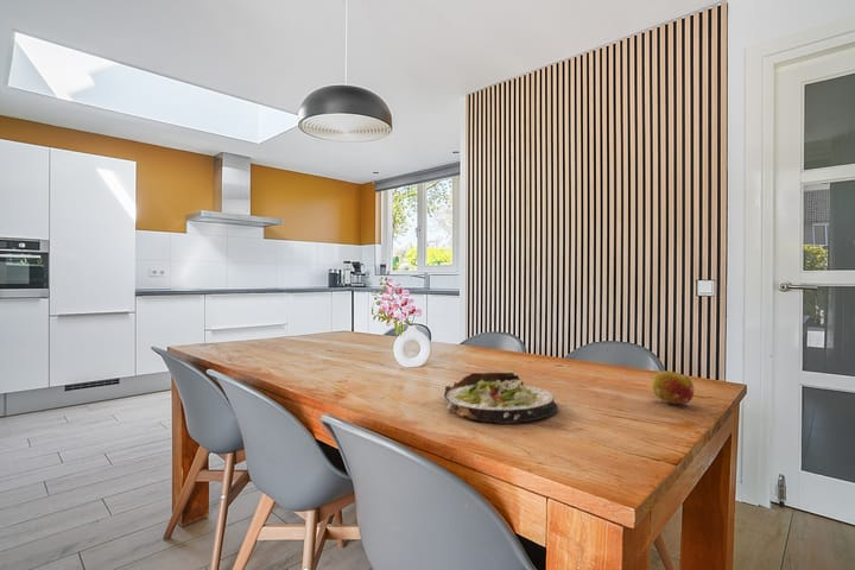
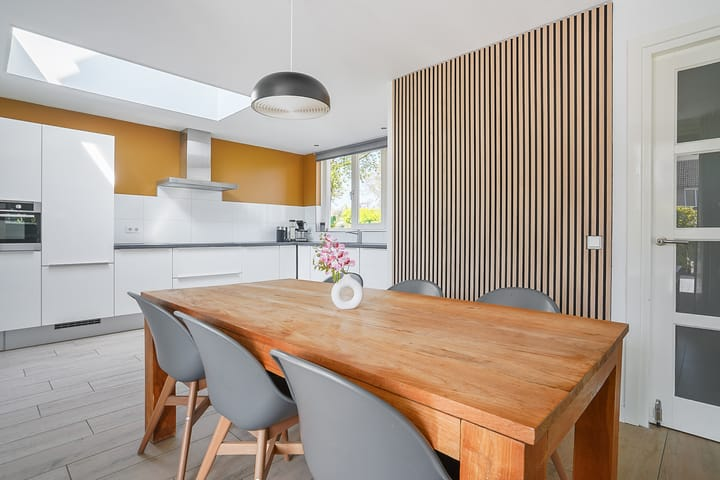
- salad plate [443,372,559,425]
- fruit [651,370,695,405]
